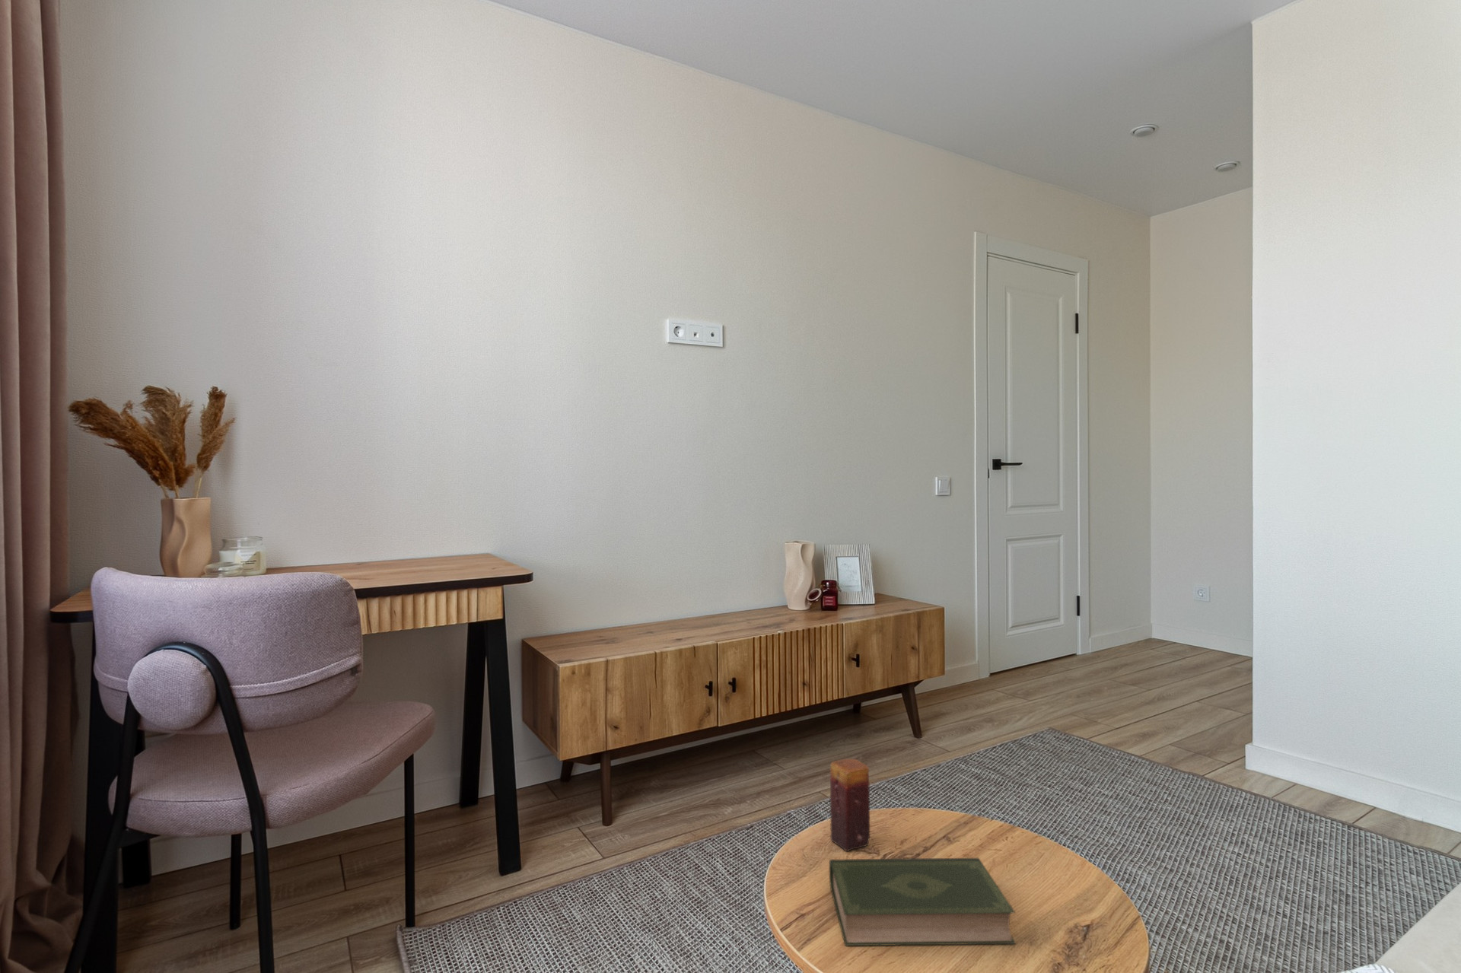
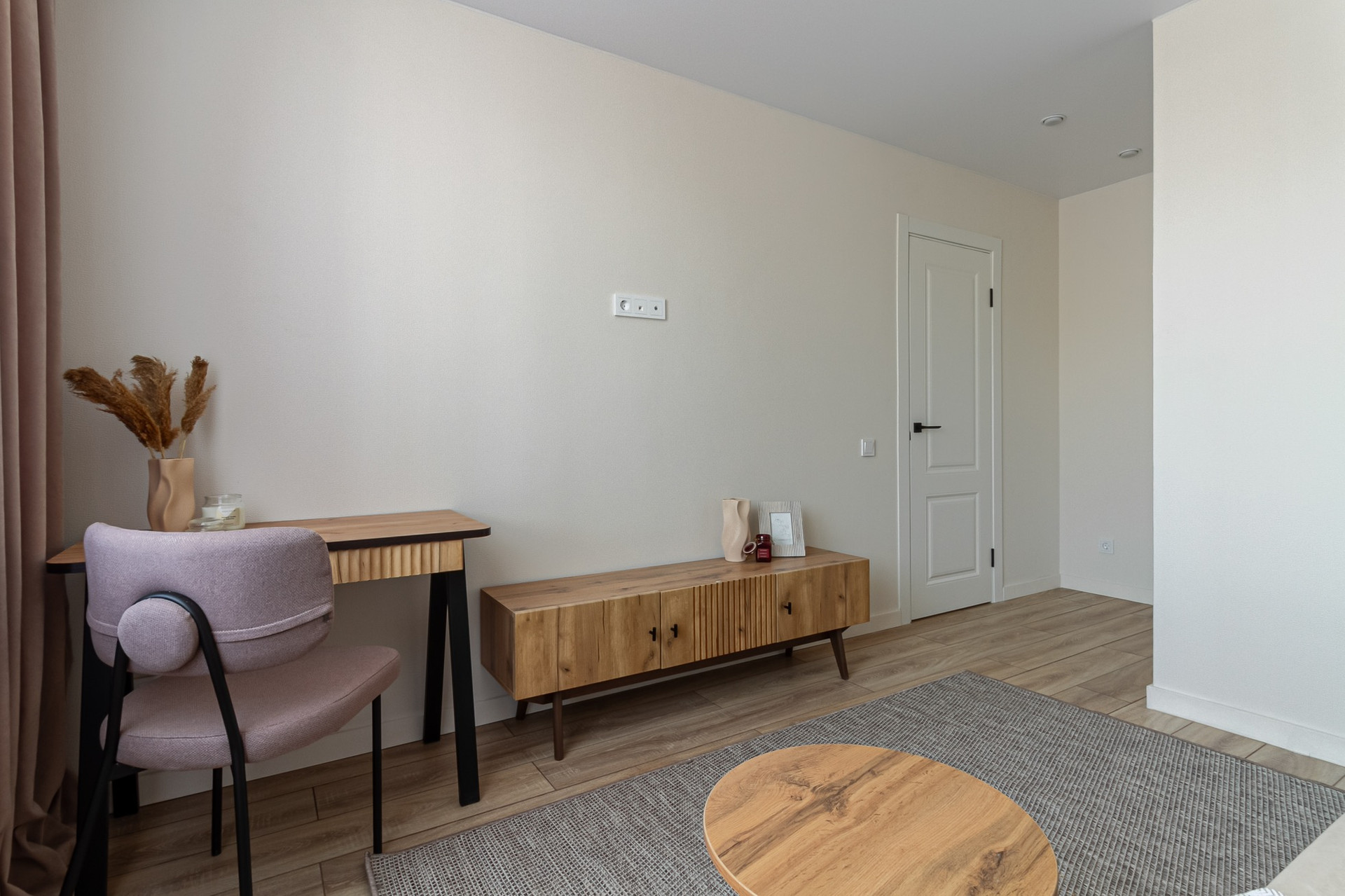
- book [829,858,1017,946]
- candle [830,758,870,852]
